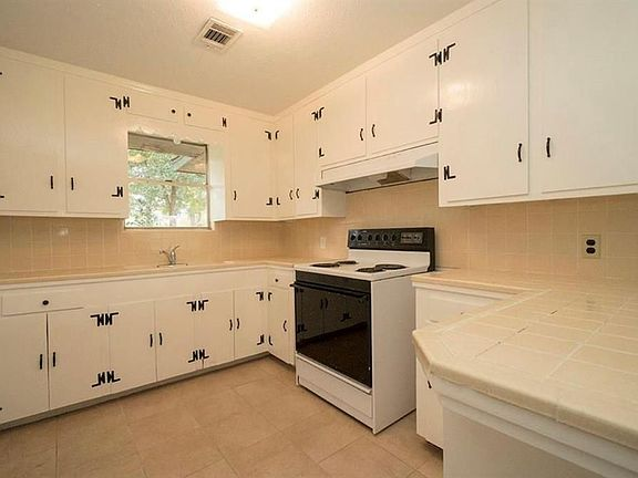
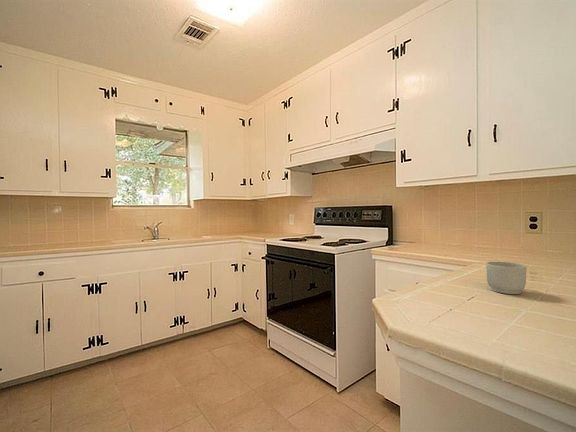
+ mug [485,260,528,295]
